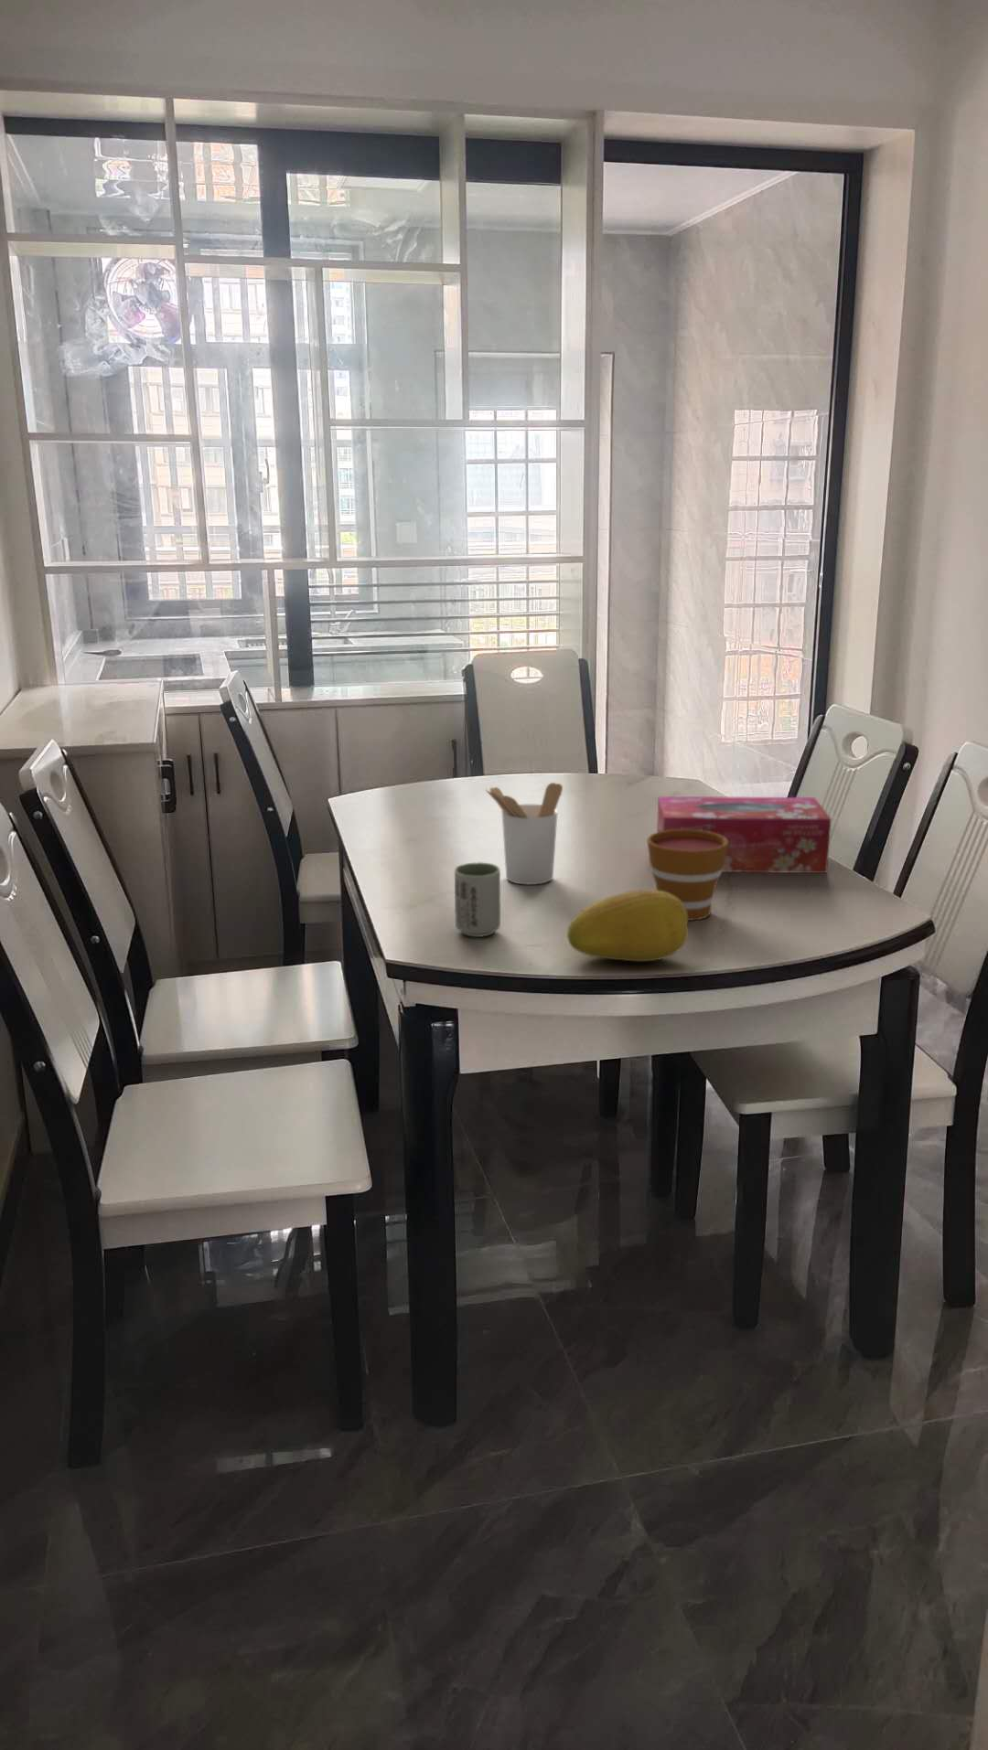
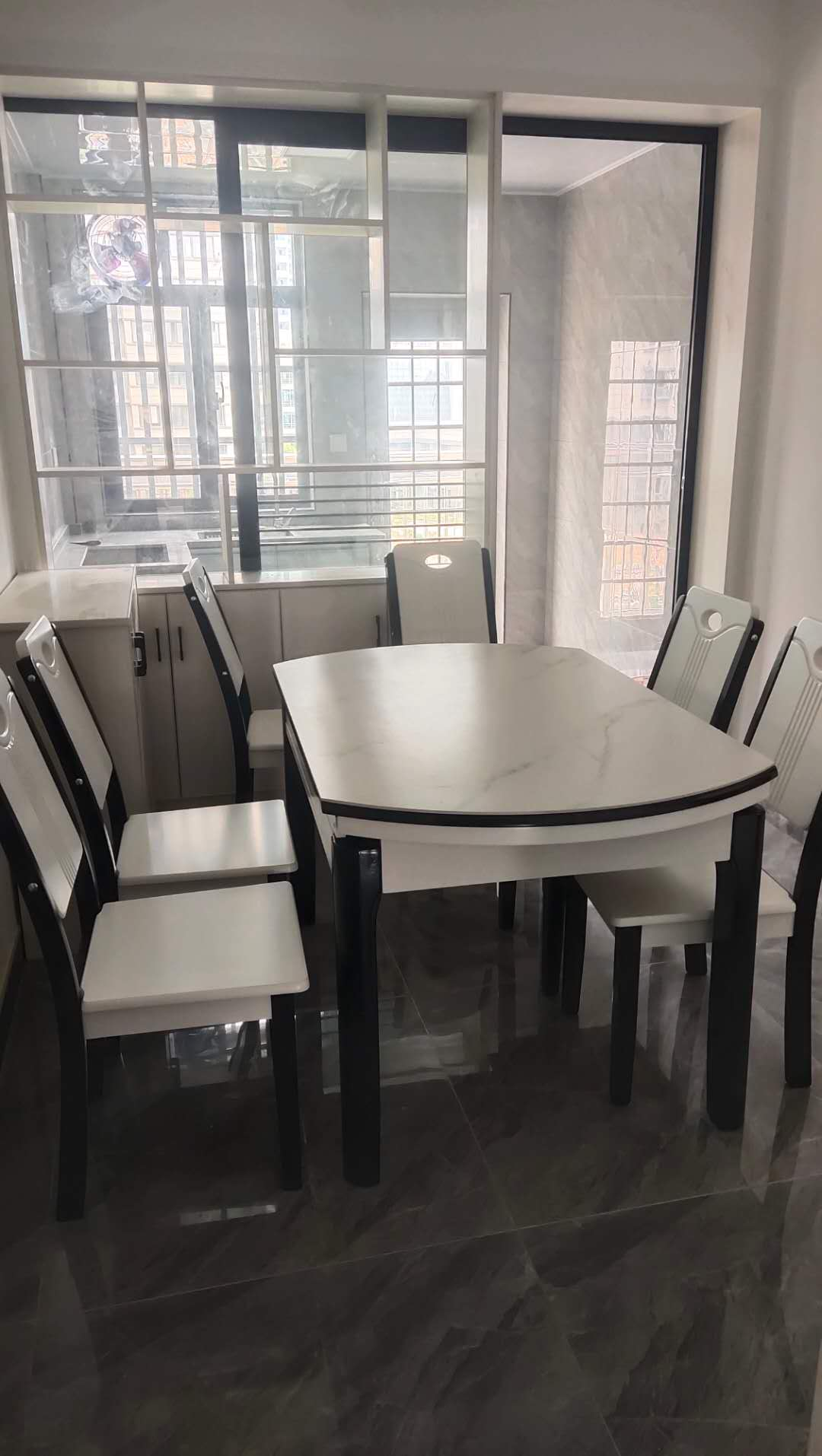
- cup [645,829,728,922]
- tissue box [656,796,832,874]
- utensil holder [484,781,564,886]
- cup [454,862,501,938]
- fruit [566,888,689,963]
